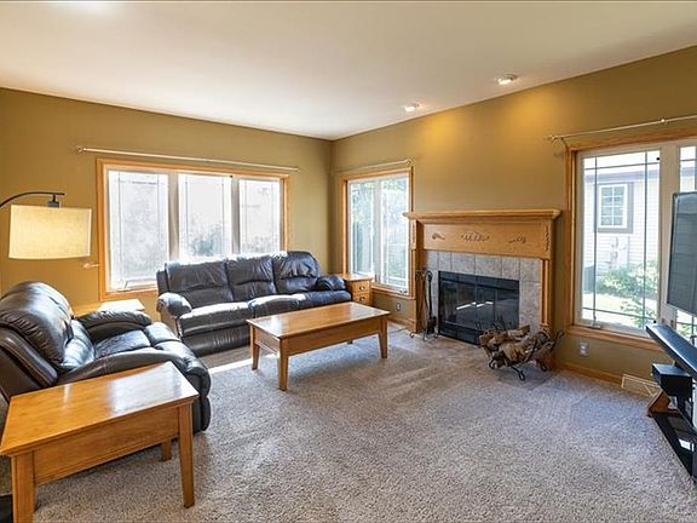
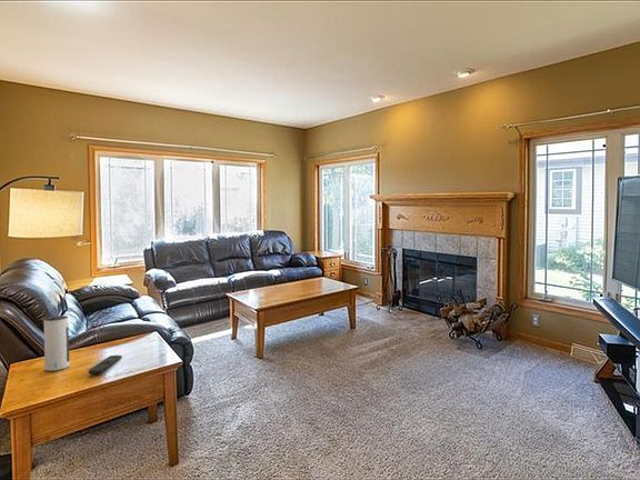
+ speaker [43,314,70,372]
+ remote control [88,354,123,376]
